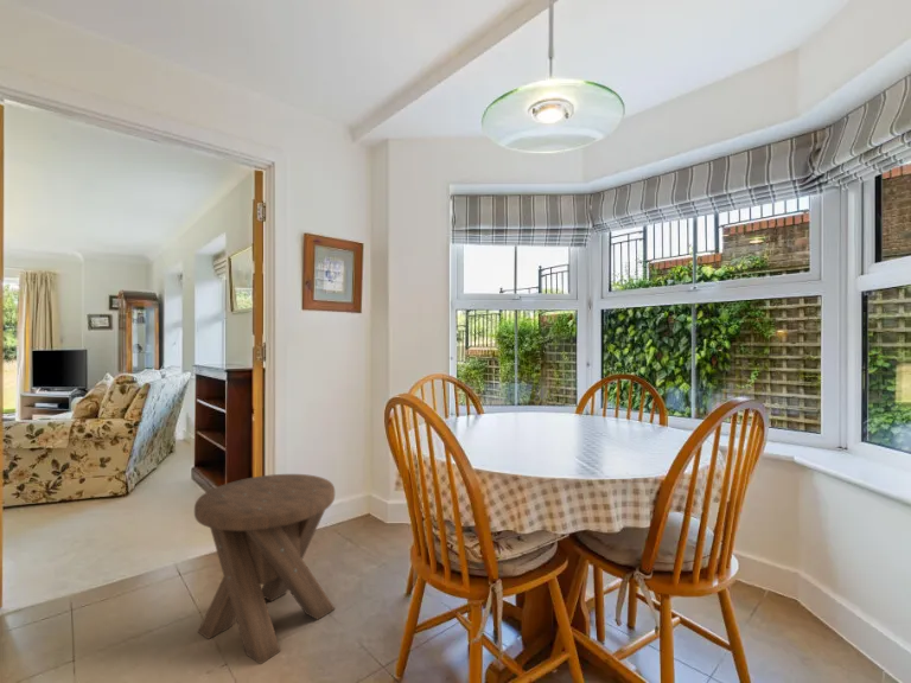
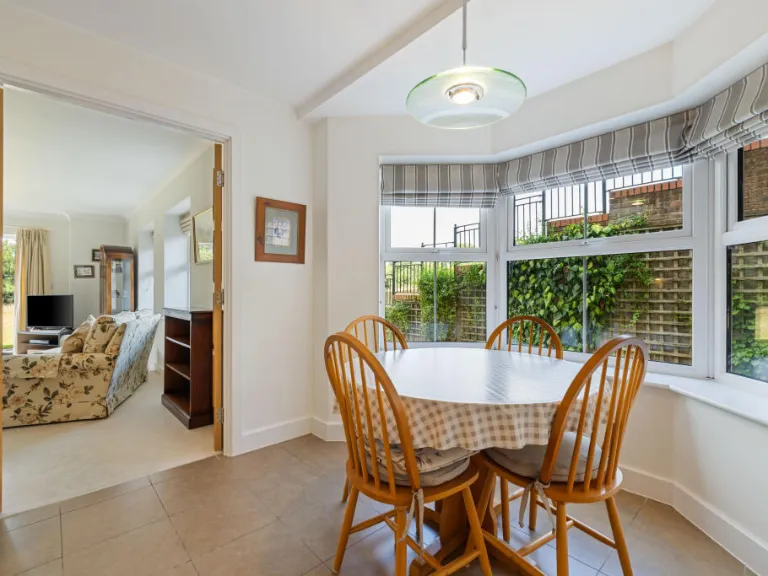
- music stool [193,473,336,665]
